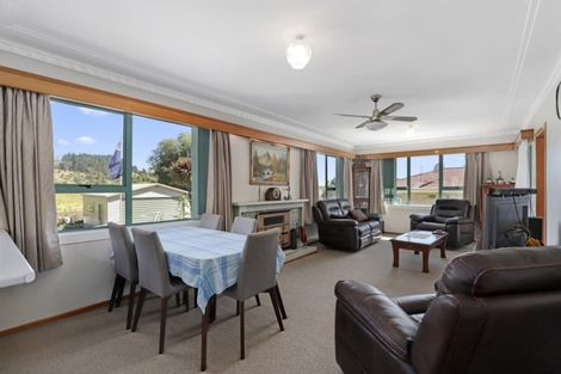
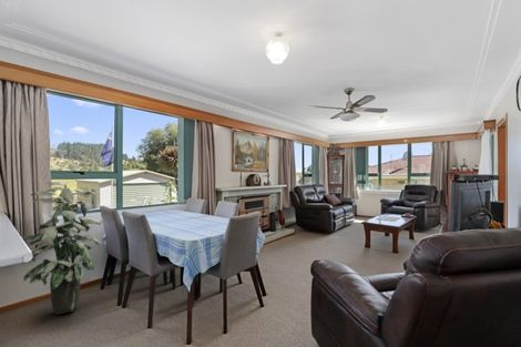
+ indoor plant [22,181,102,316]
